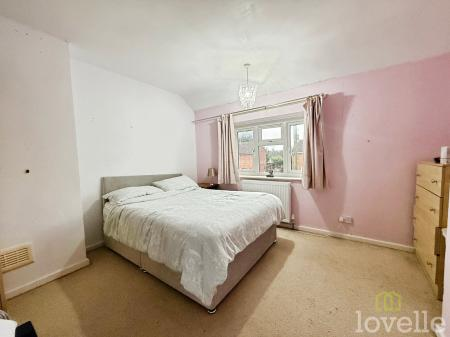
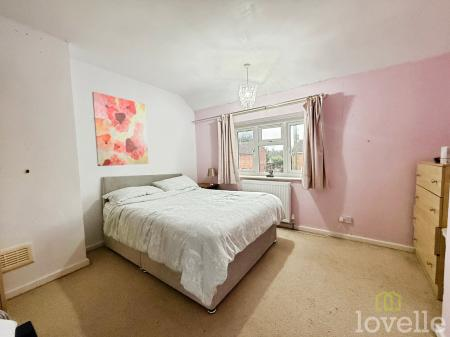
+ wall art [91,91,149,167]
